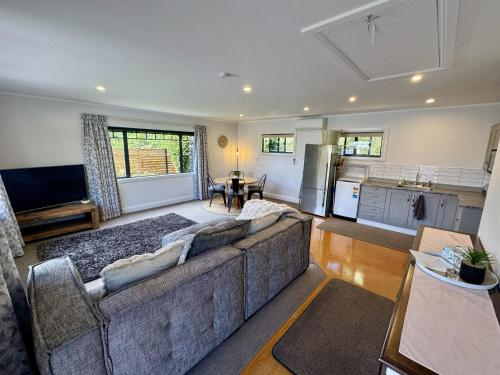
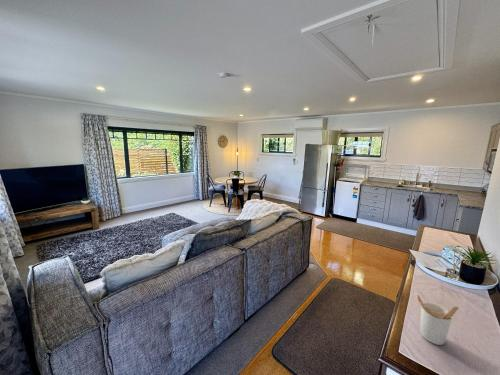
+ utensil holder [416,294,460,346]
